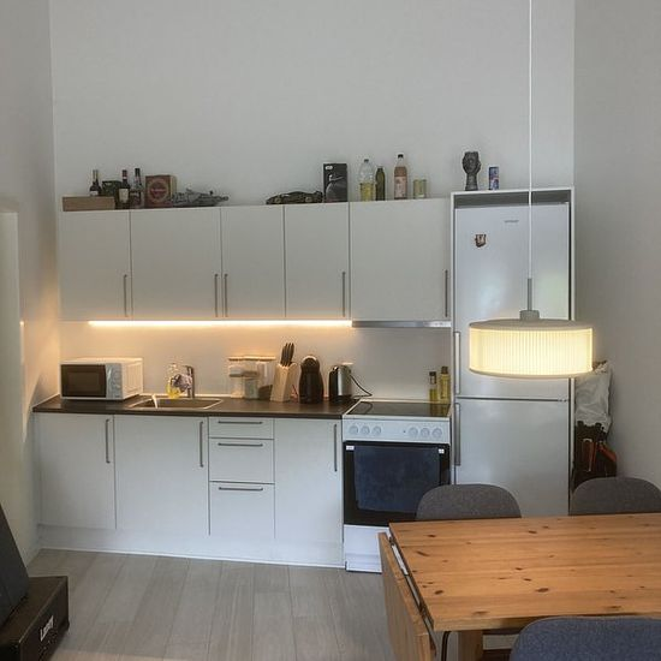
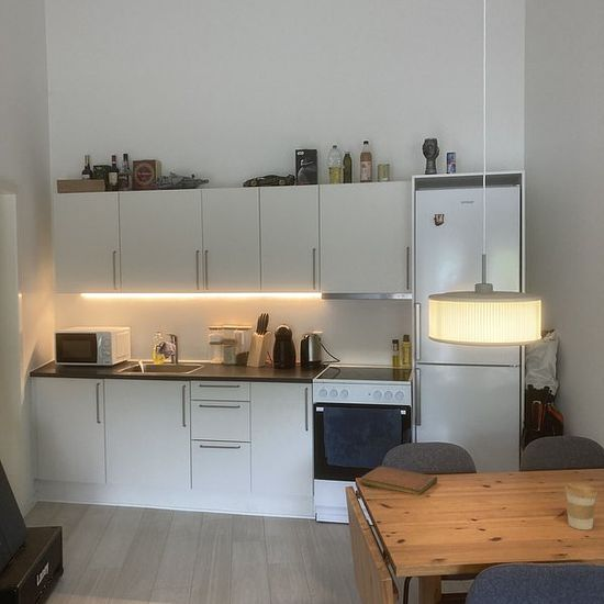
+ notebook [360,466,438,496]
+ coffee cup [564,482,599,530]
